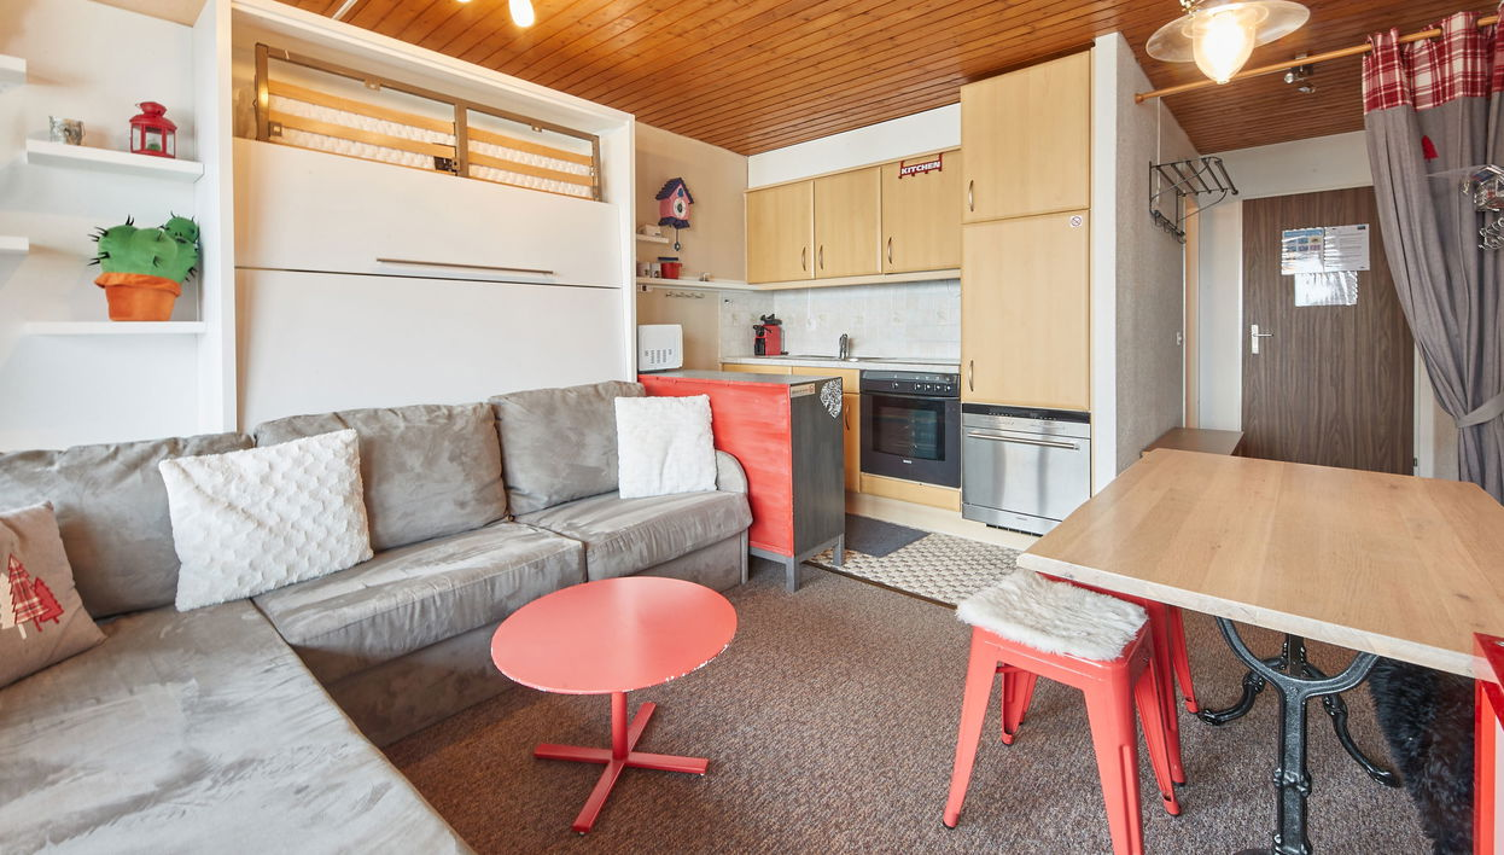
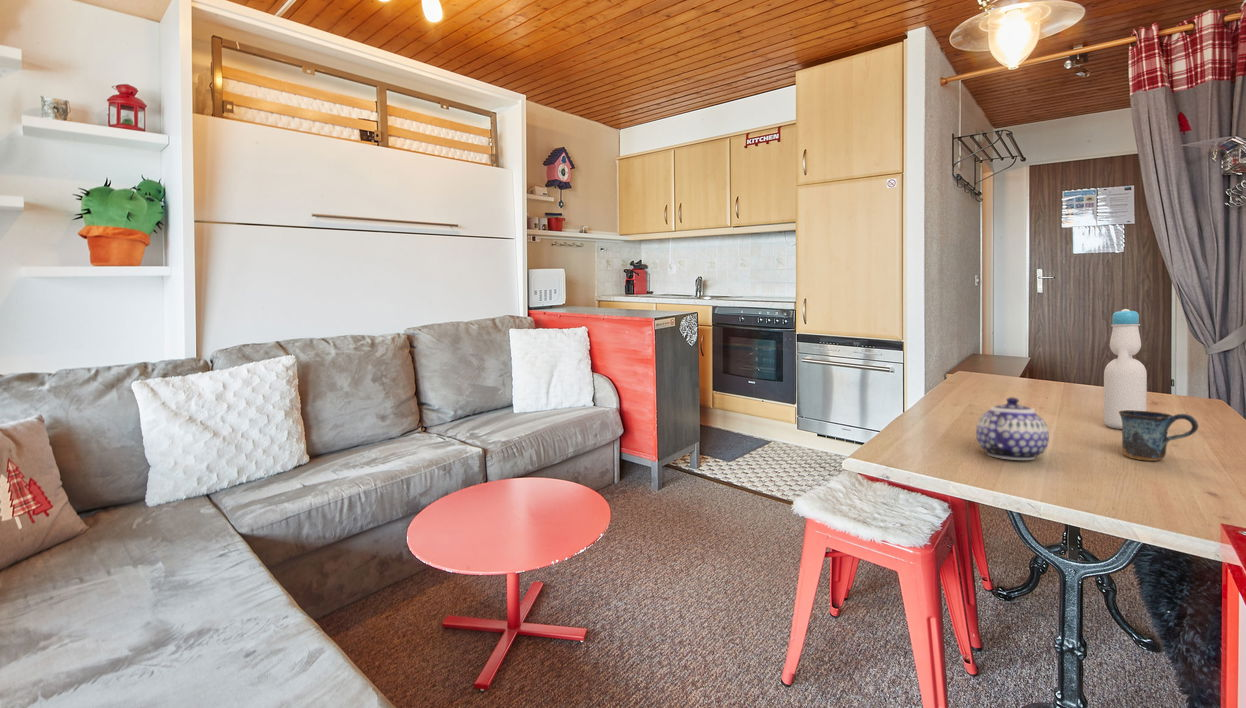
+ teapot [975,396,1050,461]
+ bottle [1103,308,1148,430]
+ mug [1118,410,1199,462]
